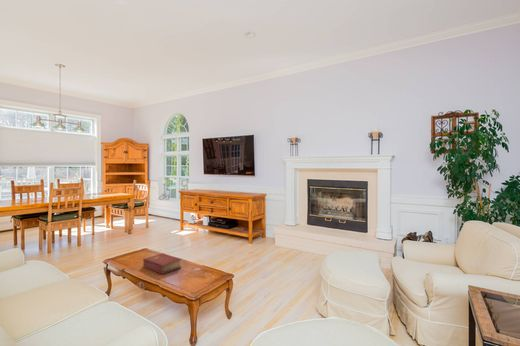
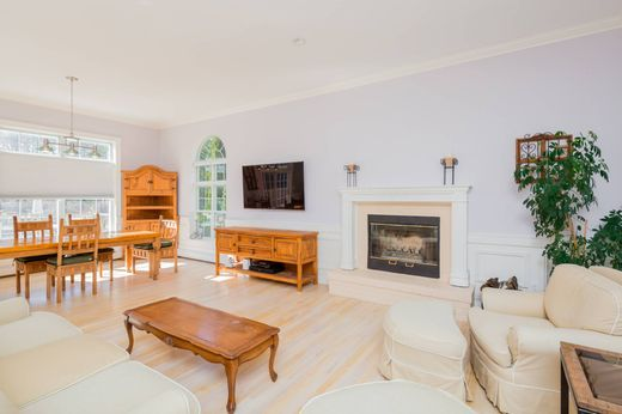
- book [142,252,182,275]
